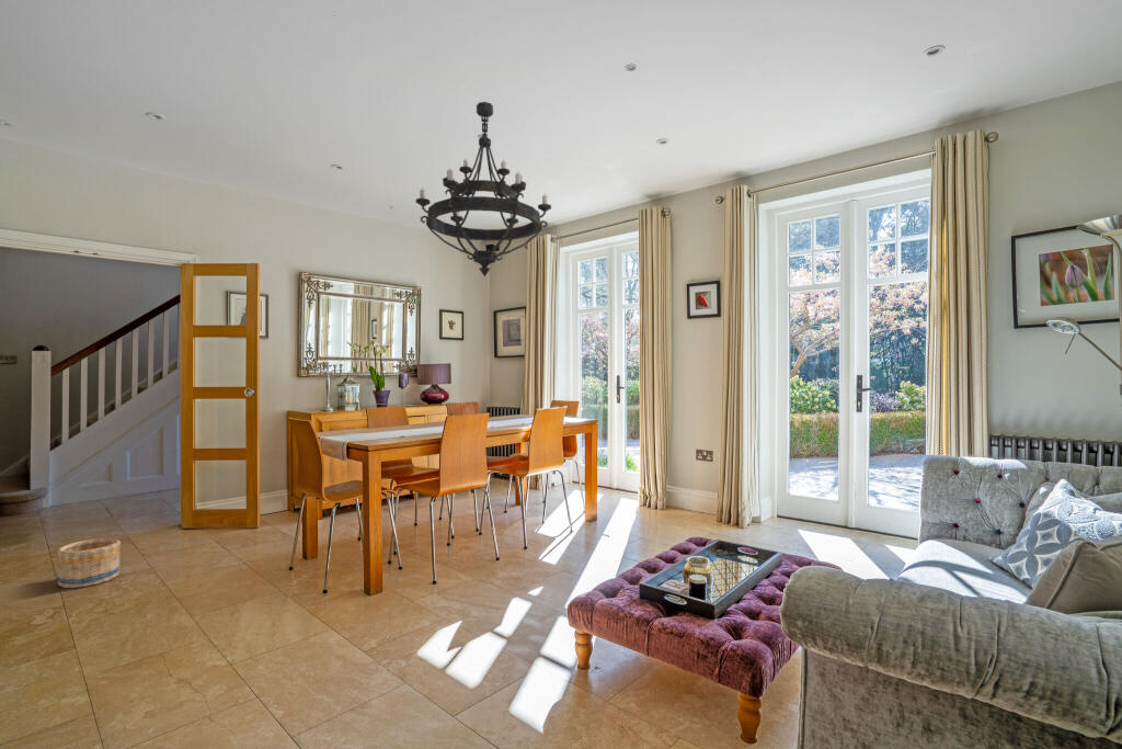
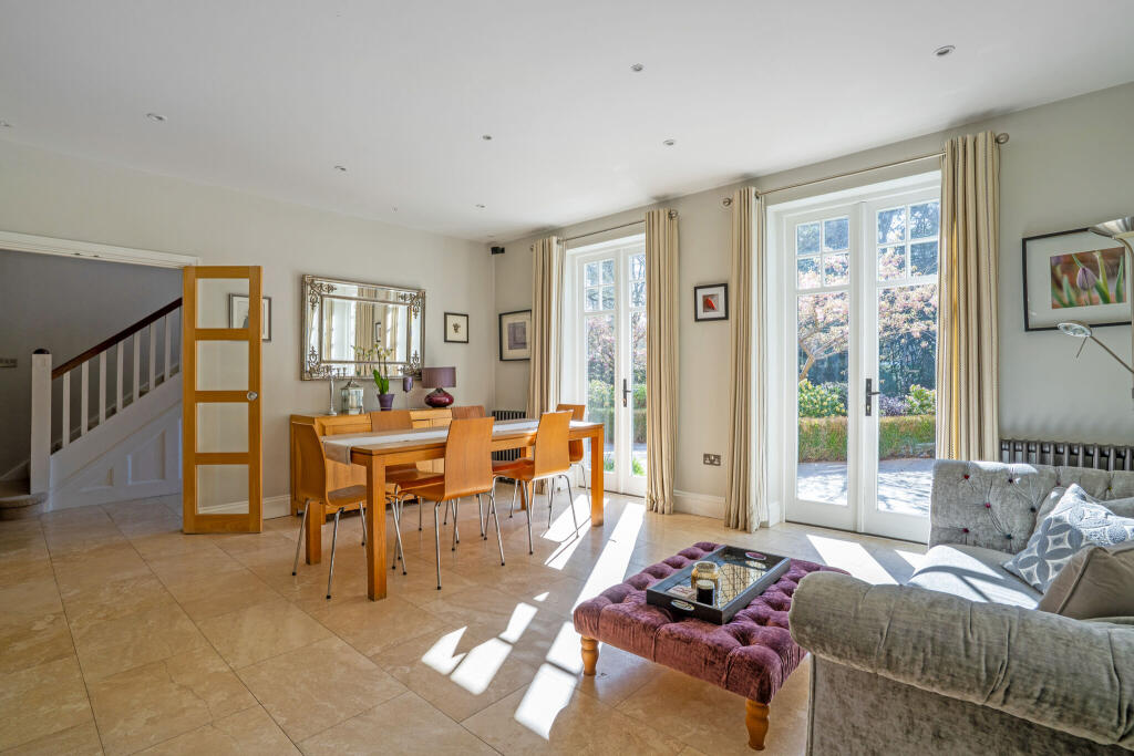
- chandelier [415,101,552,277]
- basket [56,537,122,589]
